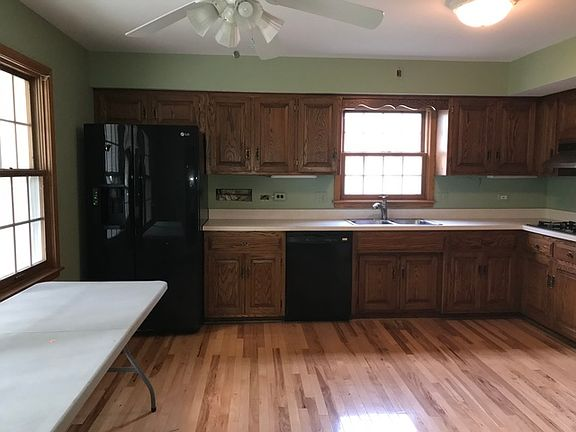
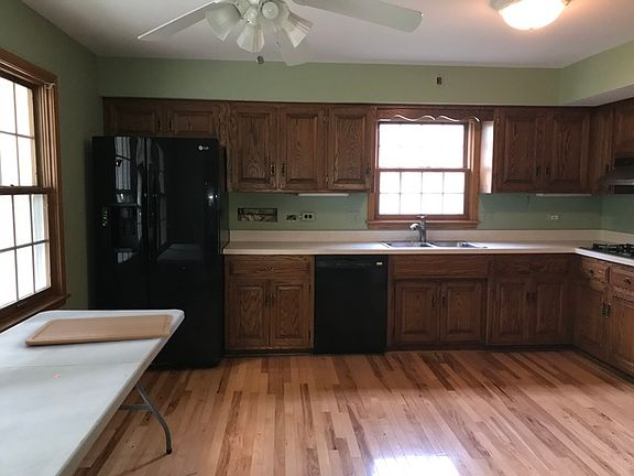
+ chopping board [24,313,174,346]
